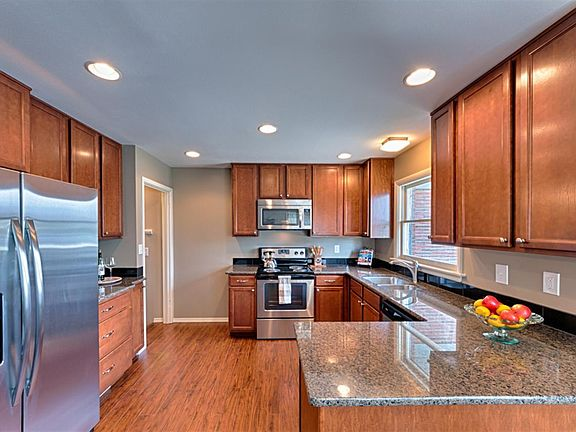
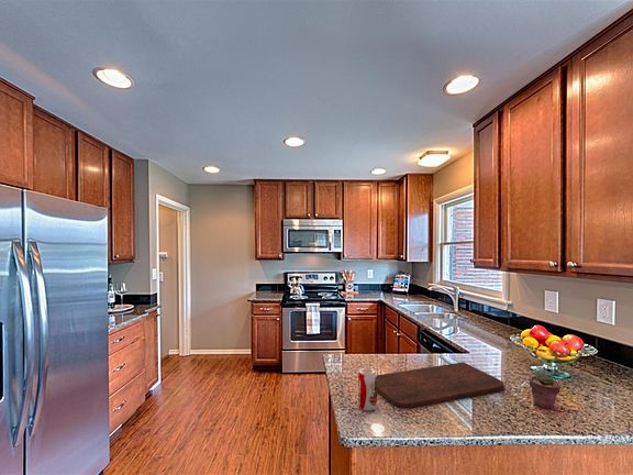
+ cutting board [376,361,506,409]
+ potted succulent [529,369,562,410]
+ beverage can [357,367,378,412]
